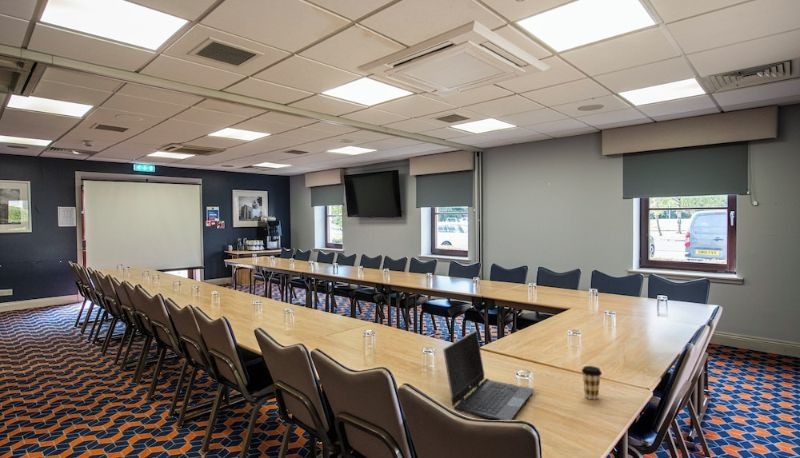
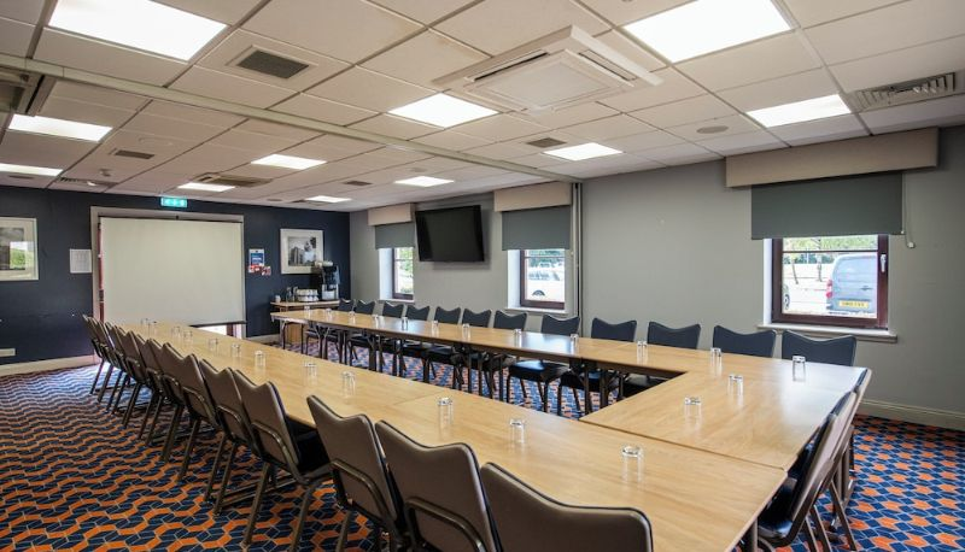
- coffee cup [581,365,603,400]
- laptop computer [442,329,535,421]
